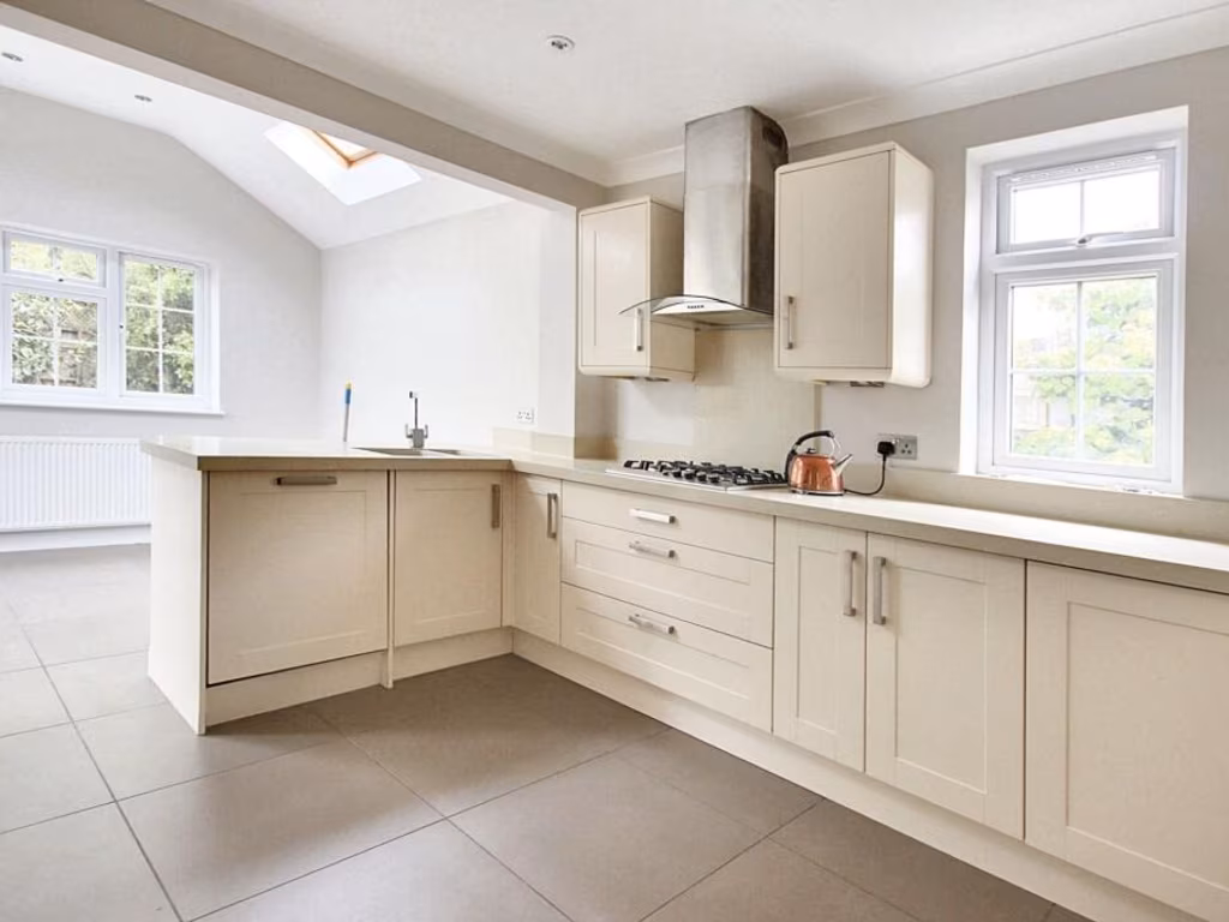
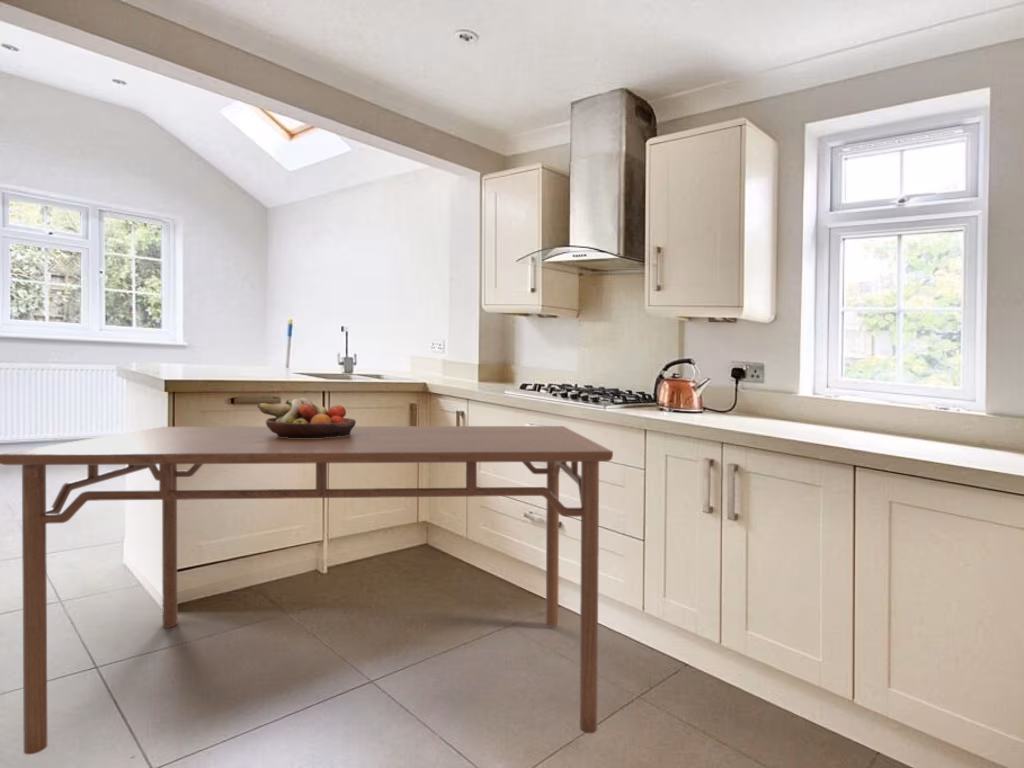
+ fruit bowl [256,397,357,438]
+ dining table [0,425,614,755]
